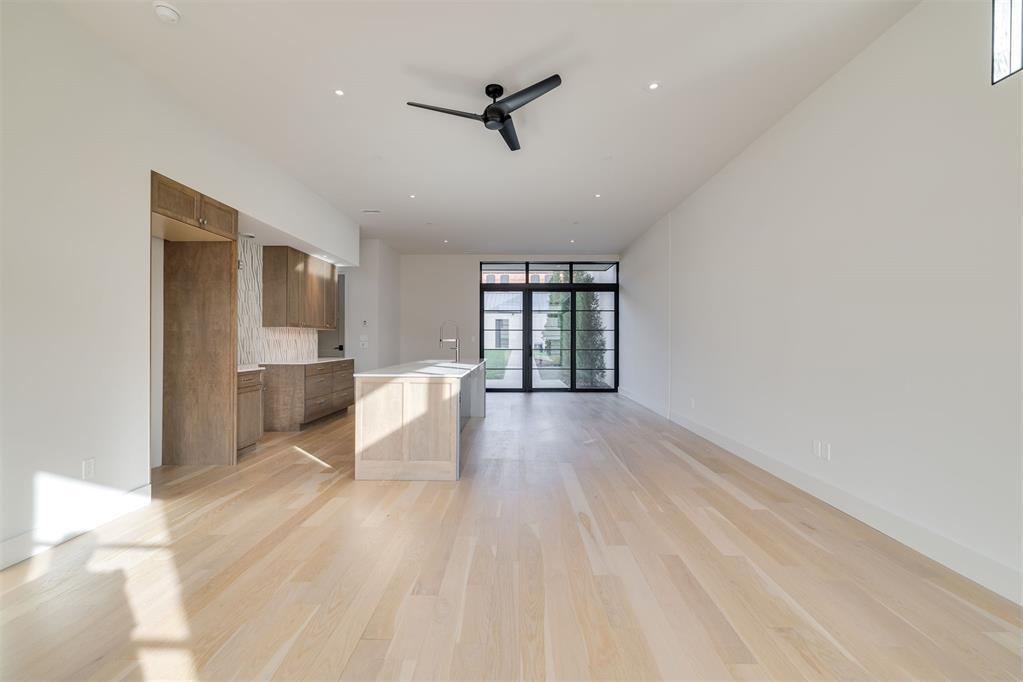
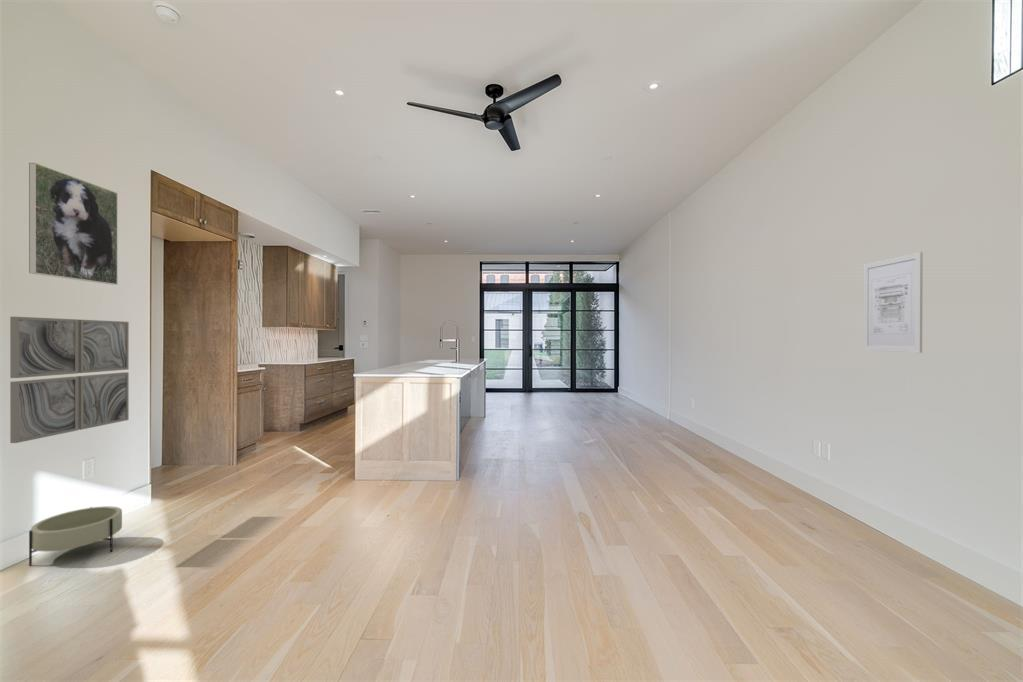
+ planter [28,505,123,567]
+ wall art [9,316,130,444]
+ wall art [862,251,924,354]
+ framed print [28,162,119,286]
